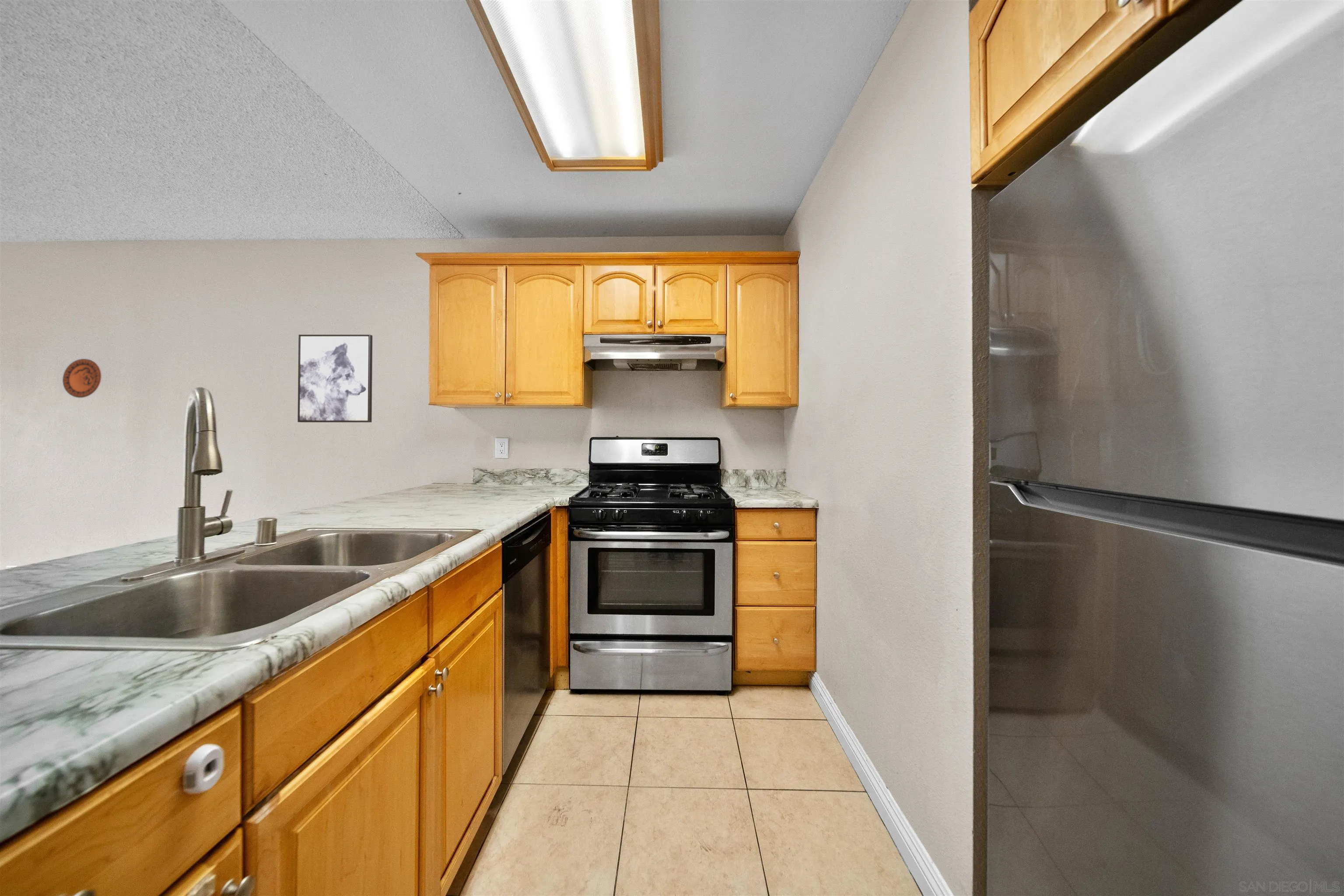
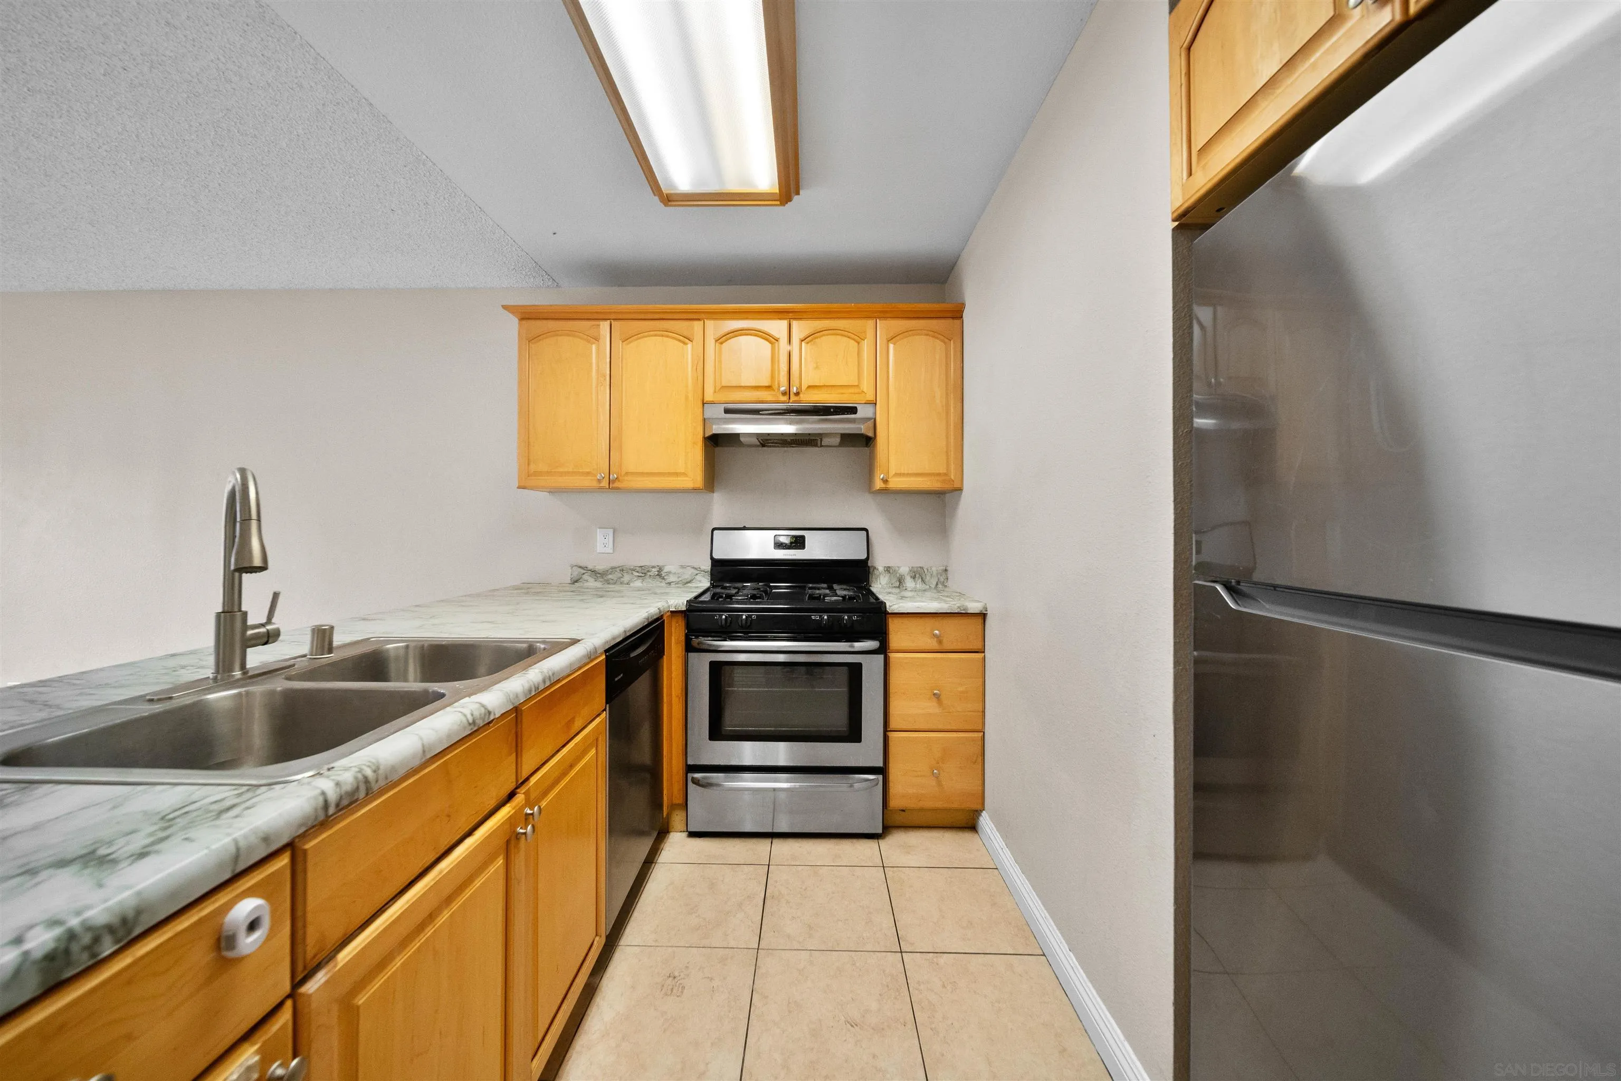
- decorative plate [62,358,102,398]
- wall art [297,334,373,423]
